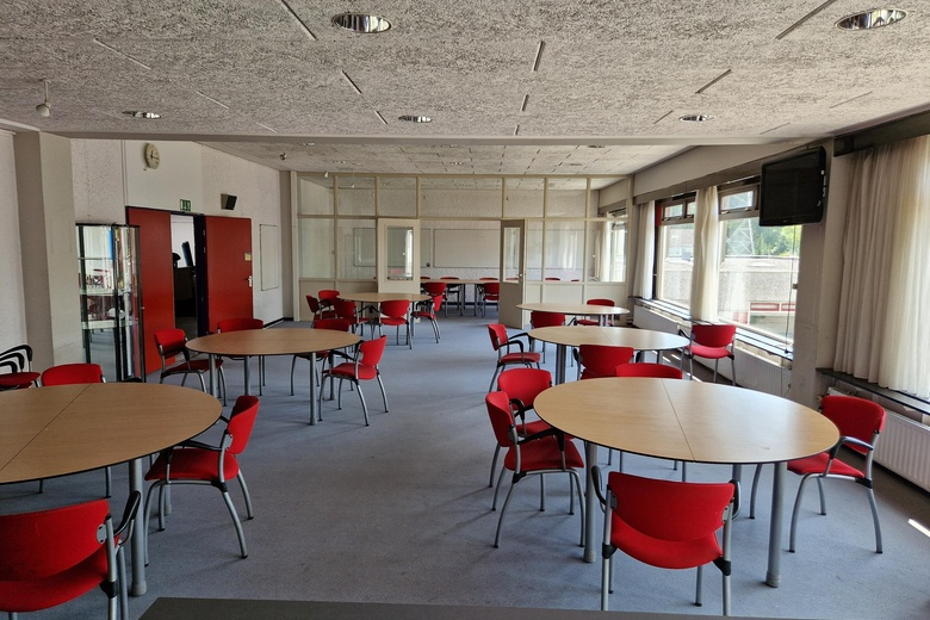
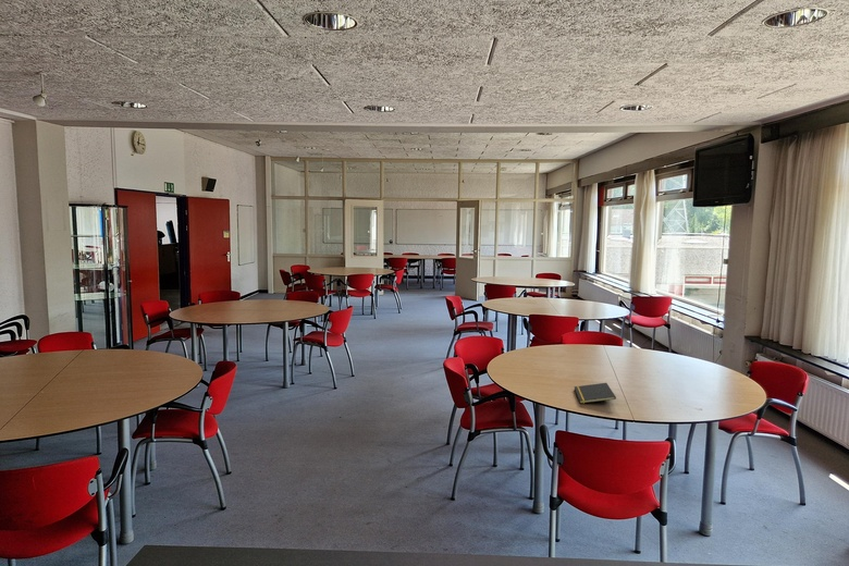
+ notepad [574,382,617,405]
